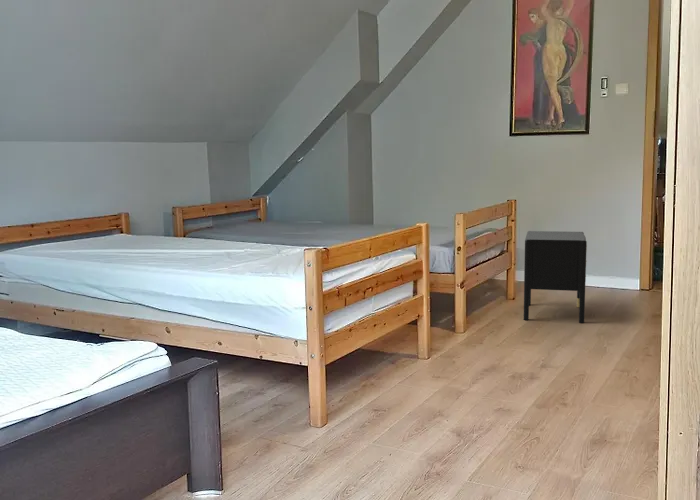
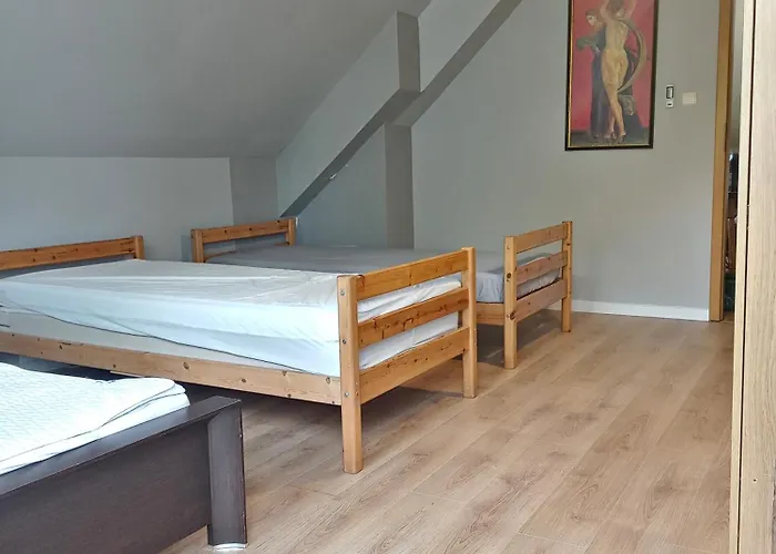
- nightstand [523,230,588,324]
